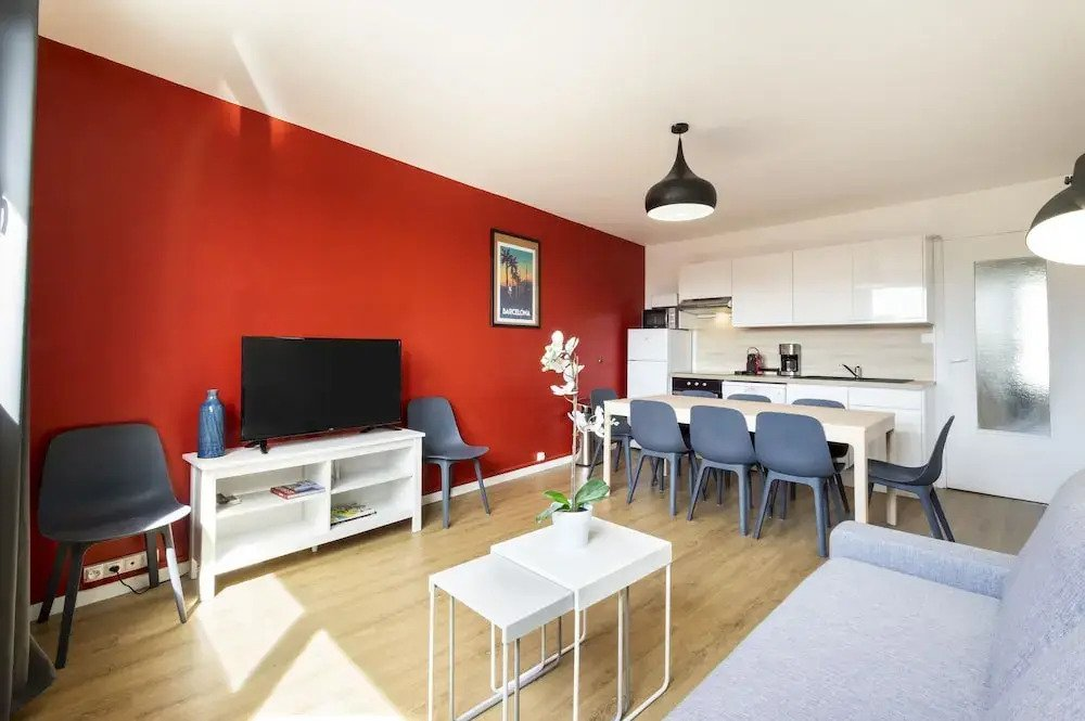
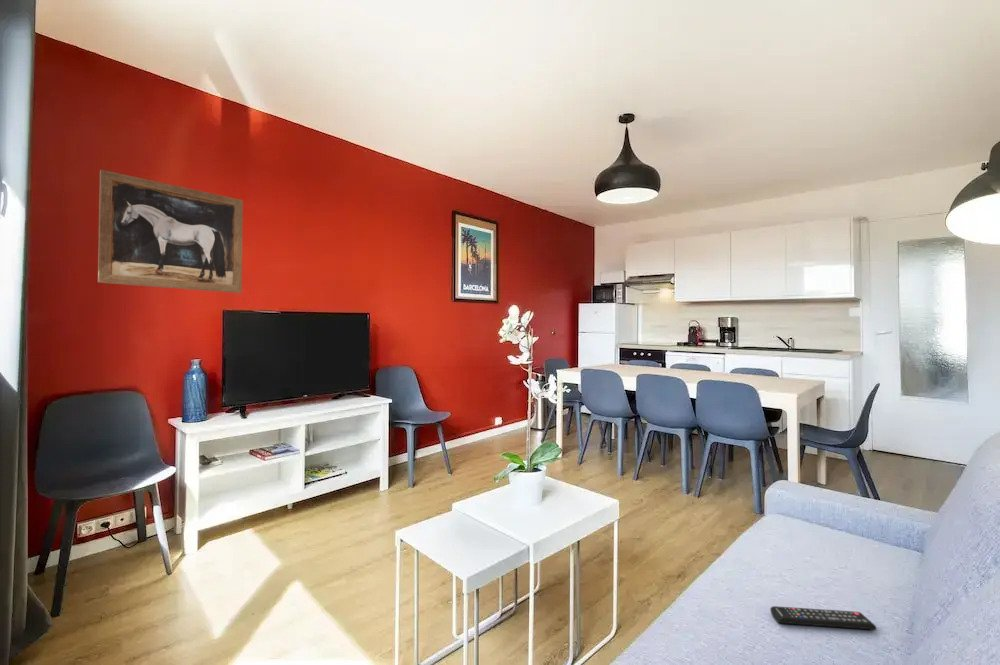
+ remote control [769,605,877,631]
+ wall art [97,169,244,294]
